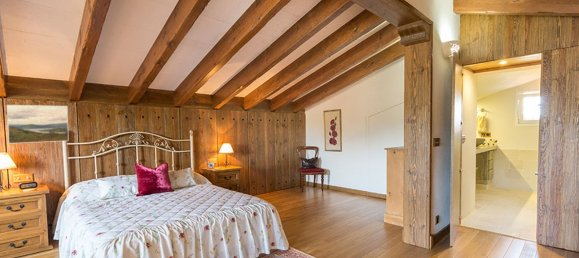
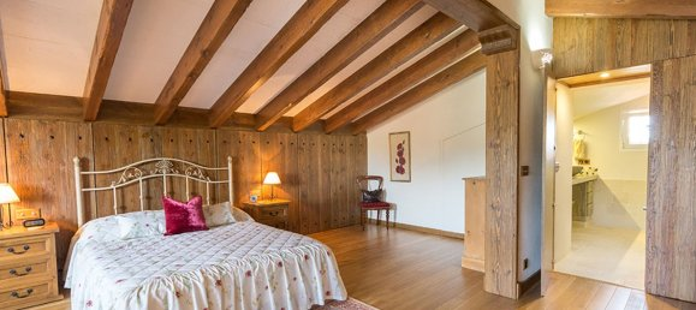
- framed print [6,104,70,145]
